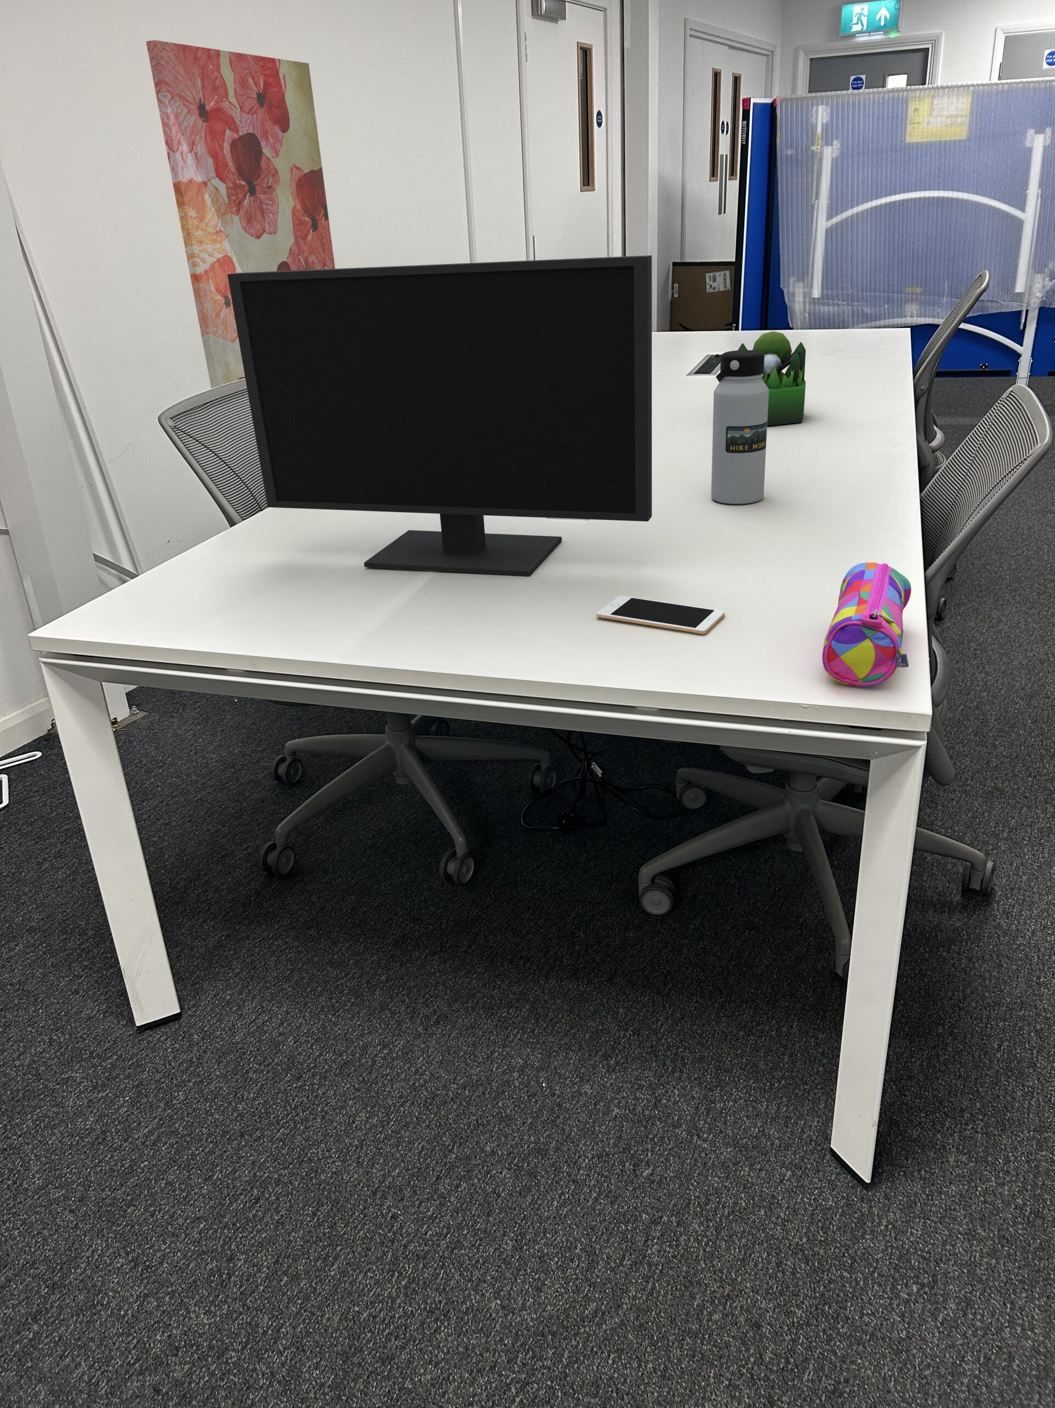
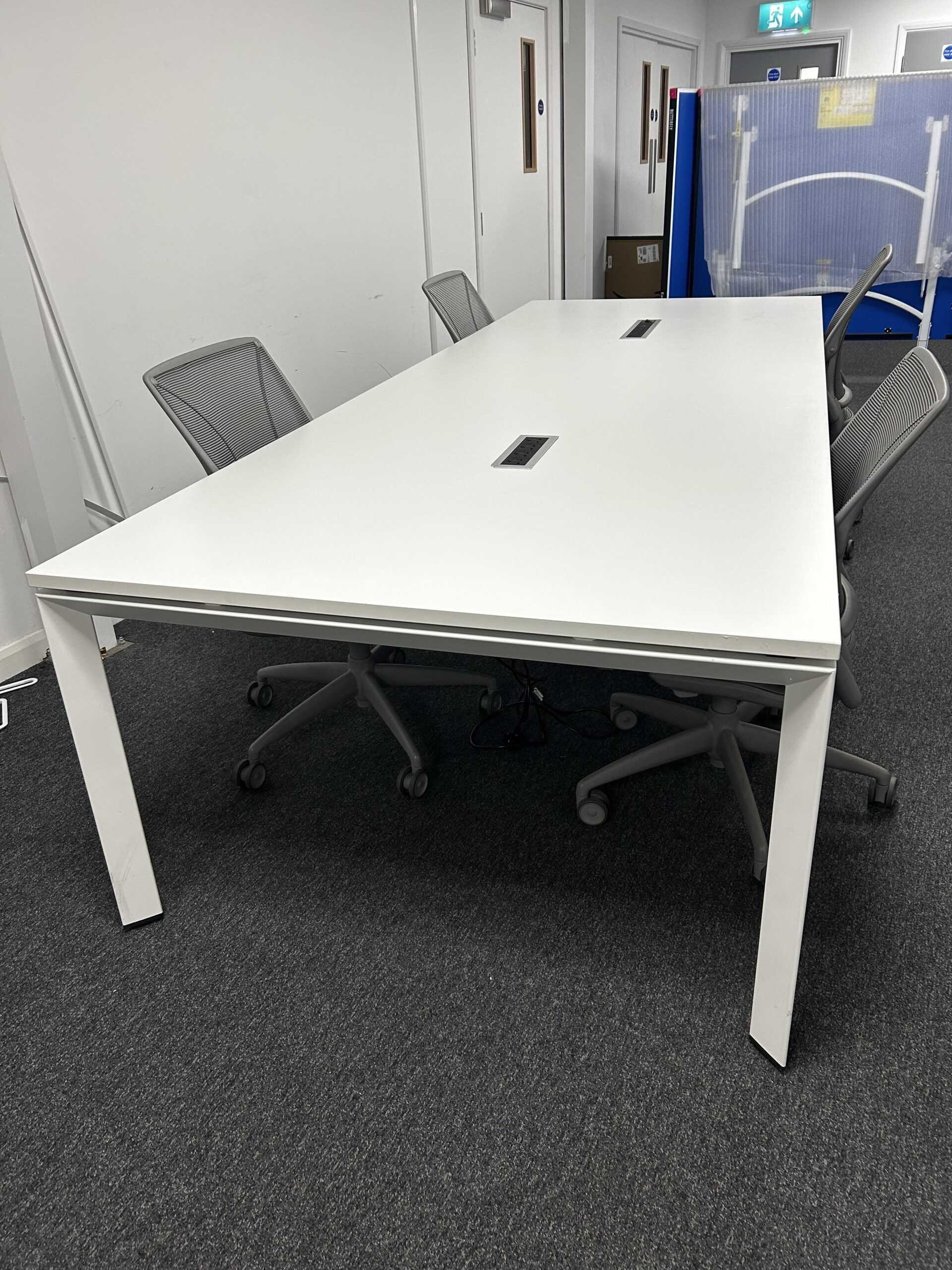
- pencil case [821,562,912,687]
- cell phone [596,595,725,634]
- monitor [227,255,653,577]
- wall art [145,40,336,389]
- plant [737,330,806,426]
- water bottle [710,350,769,504]
